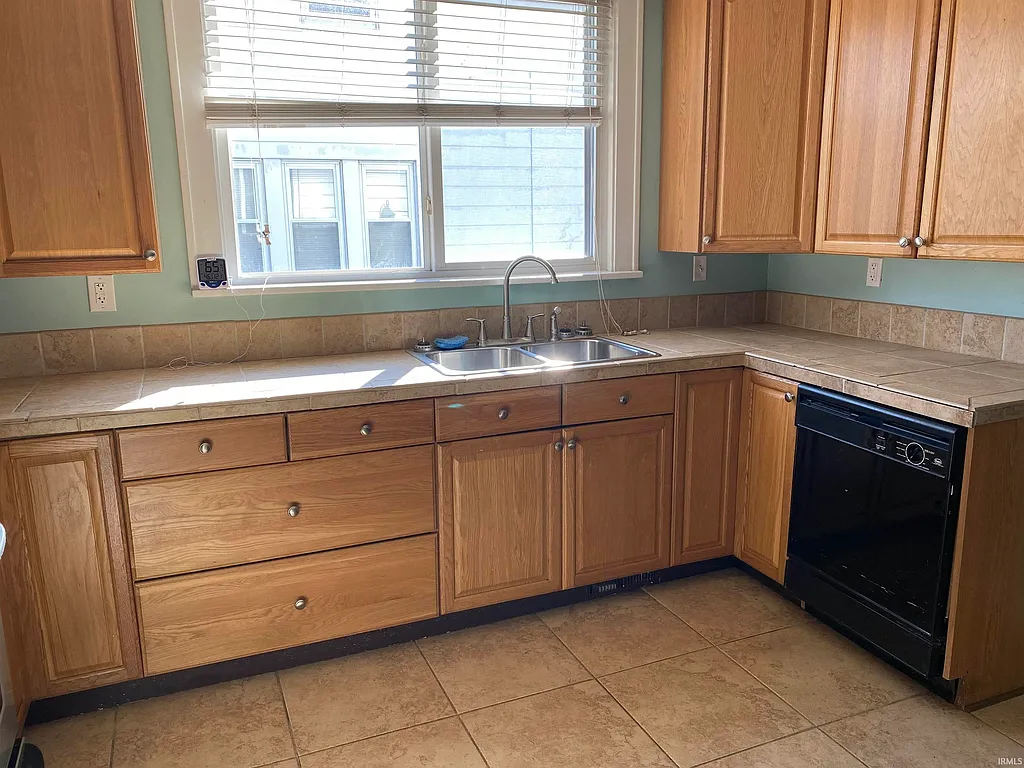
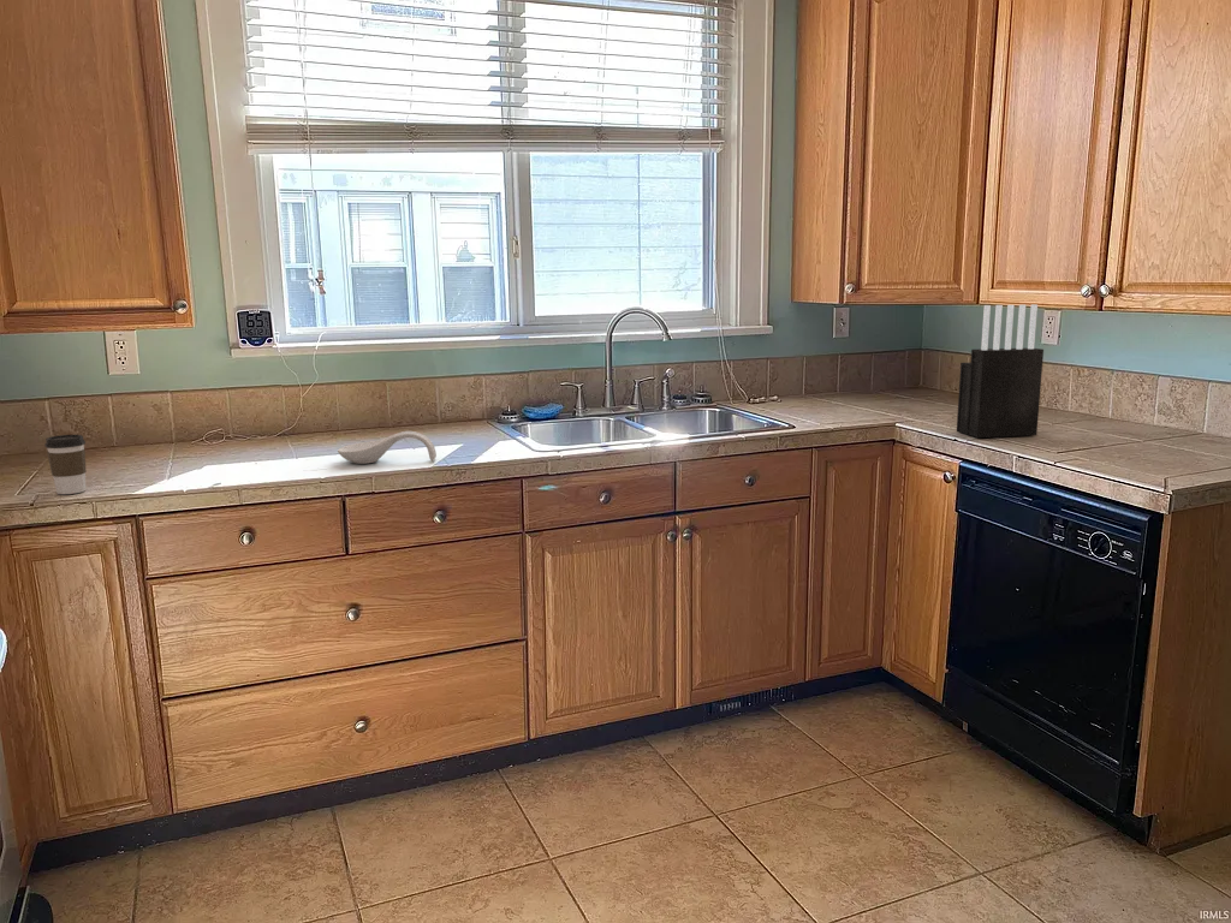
+ coffee cup [43,434,88,495]
+ spoon rest [337,430,438,465]
+ knife block [956,303,1045,439]
